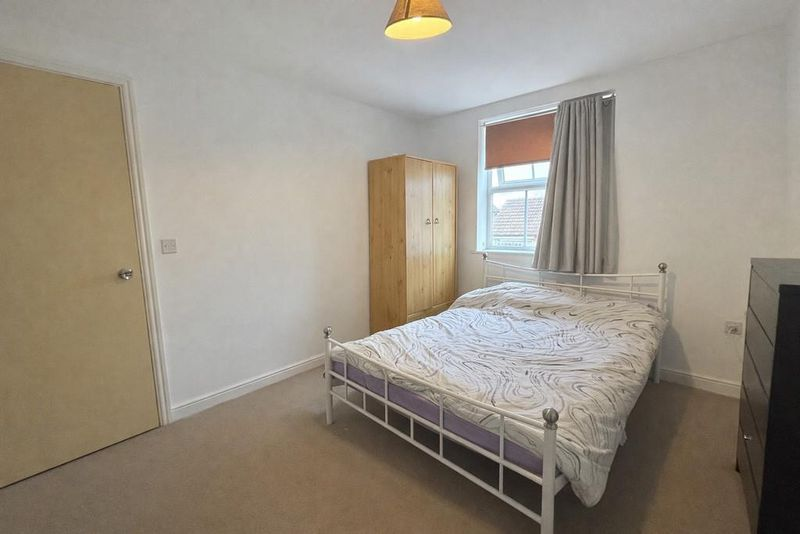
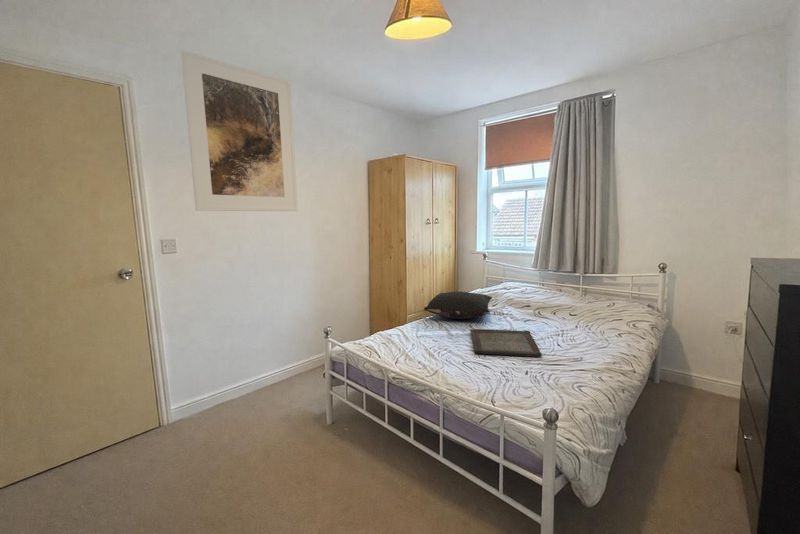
+ serving tray [470,328,543,358]
+ pillow [423,291,493,320]
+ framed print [180,49,299,212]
